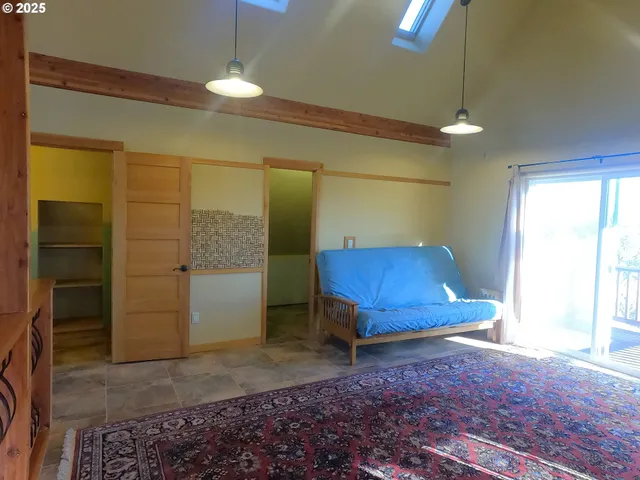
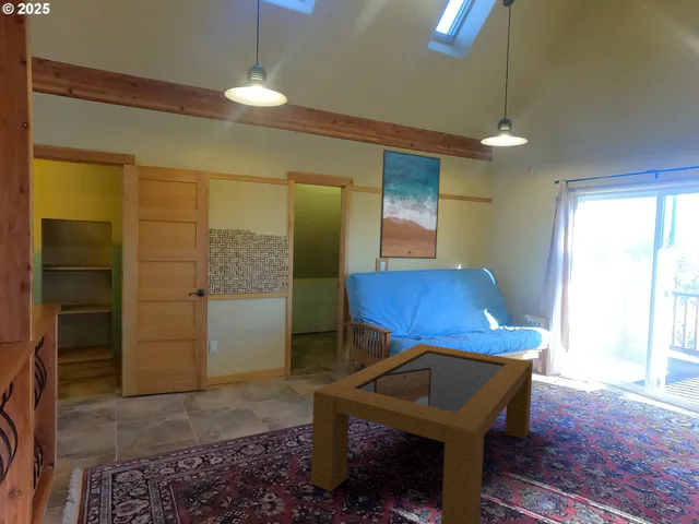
+ coffee table [310,343,534,524]
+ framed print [378,148,441,260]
